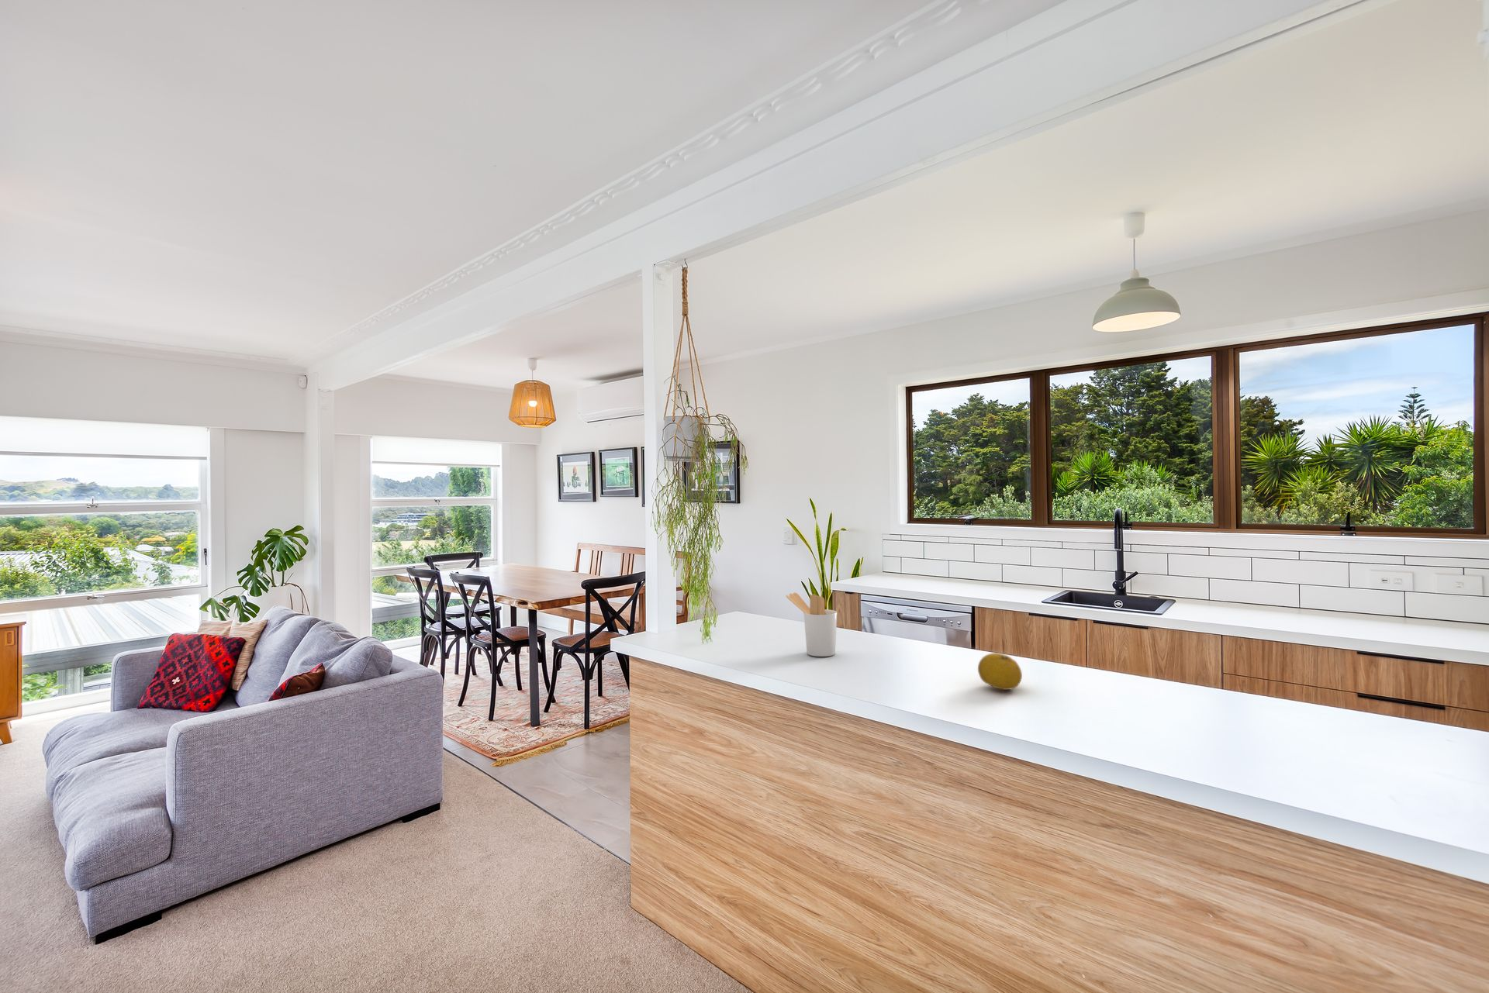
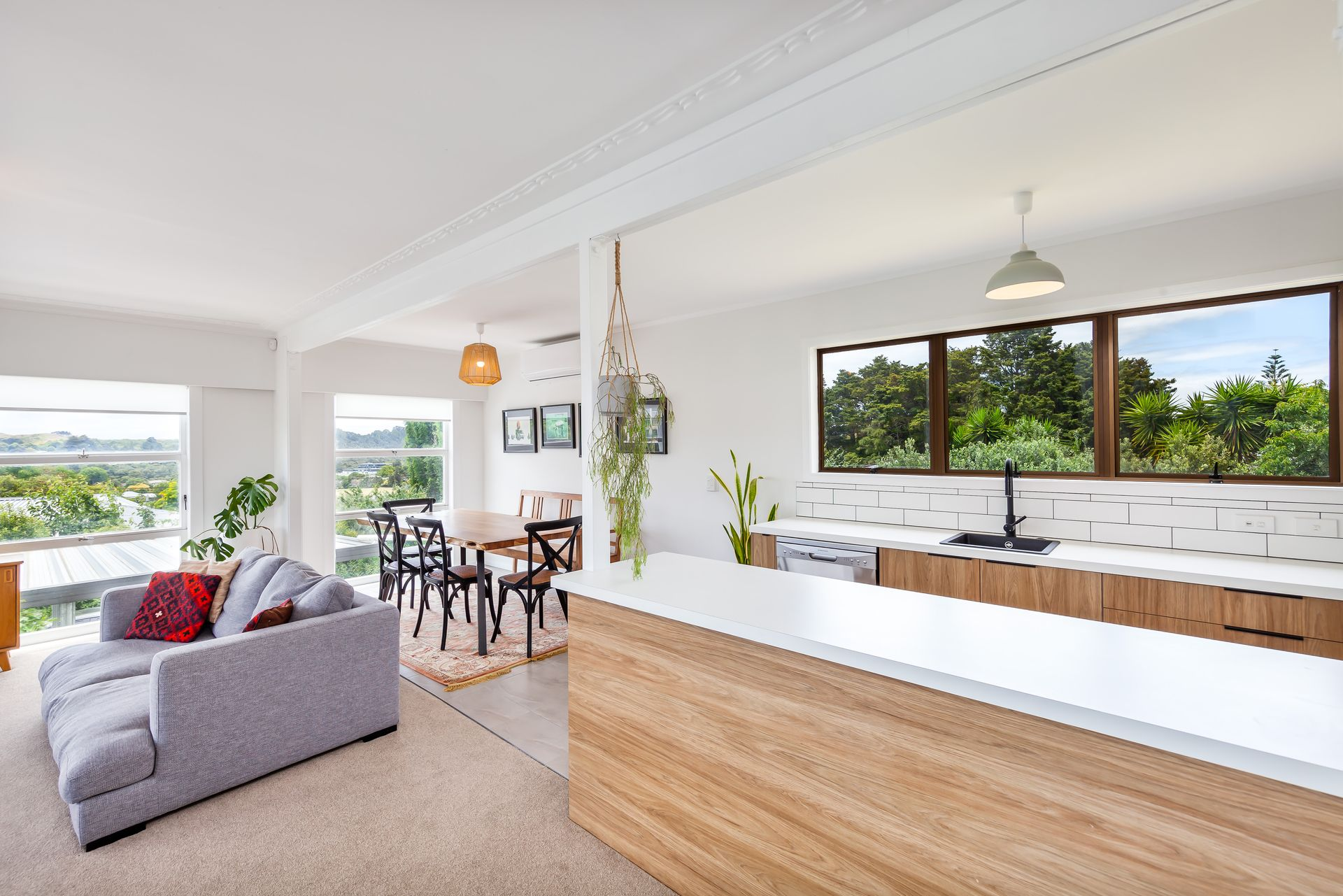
- utensil holder [786,592,837,657]
- fruit [977,652,1023,690]
